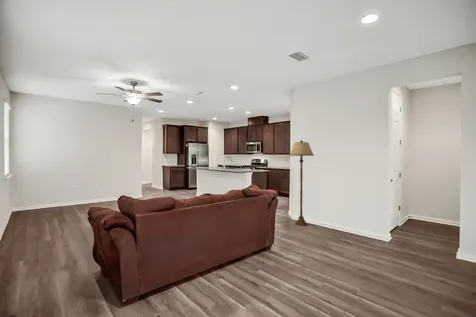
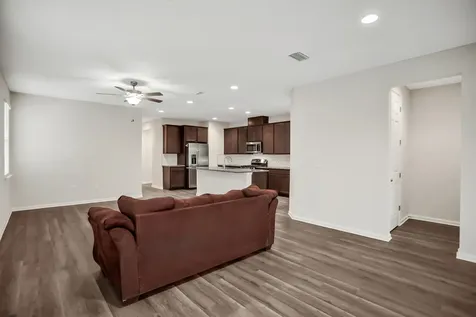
- floor lamp [288,139,315,227]
